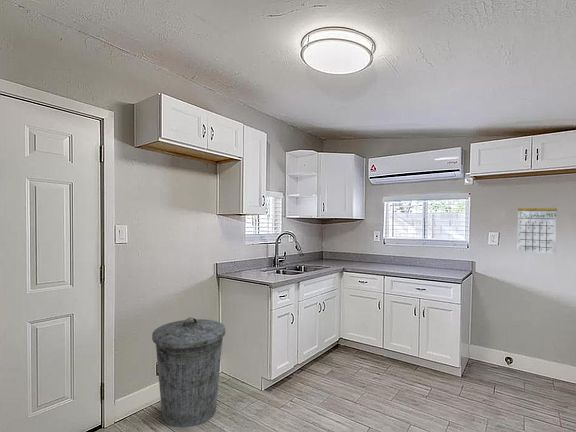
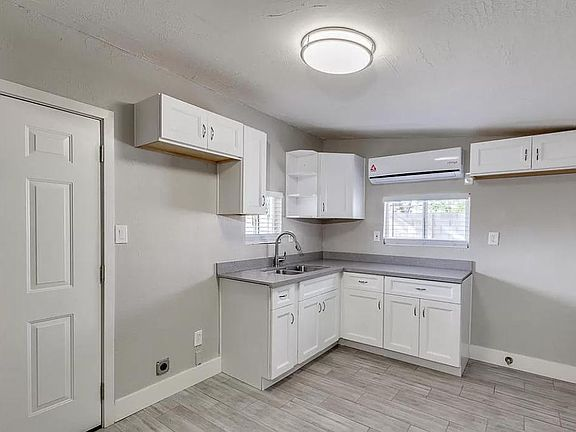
- calendar [516,199,558,256]
- trash can [151,317,226,428]
